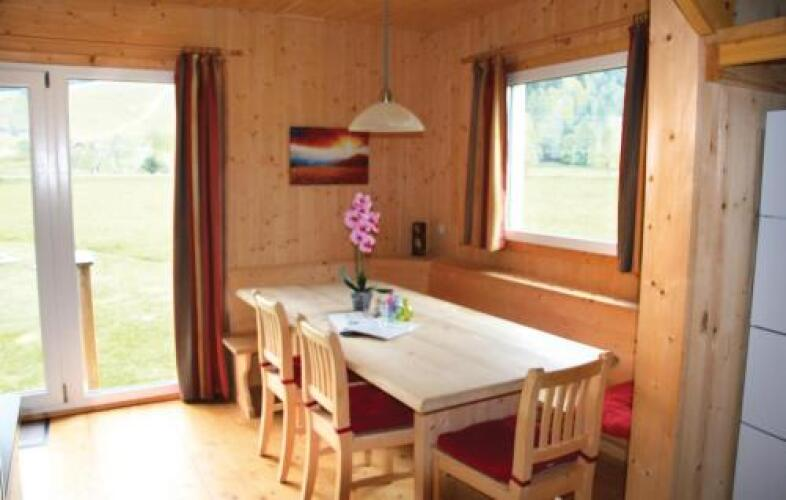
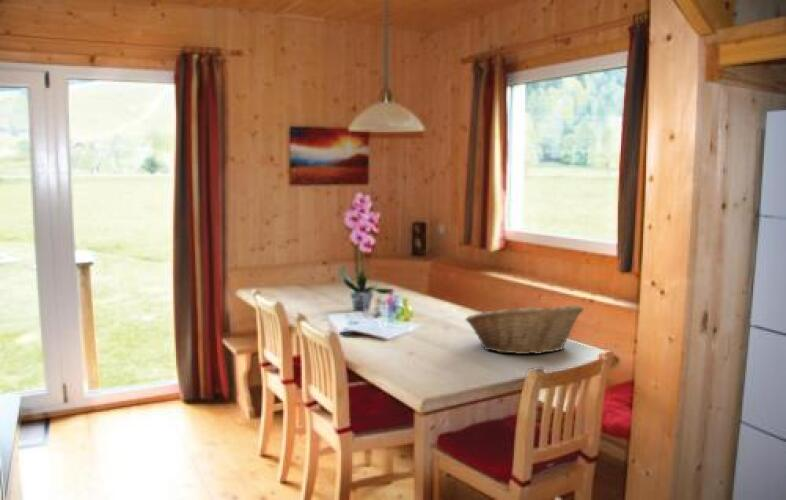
+ fruit basket [464,302,585,355]
